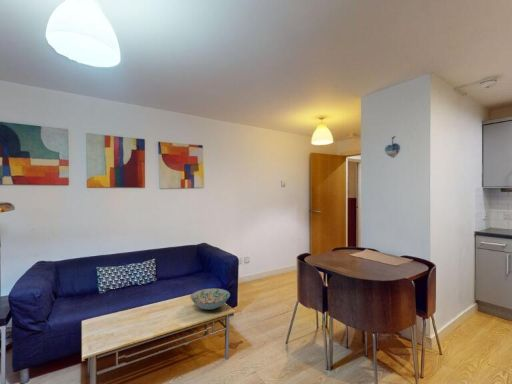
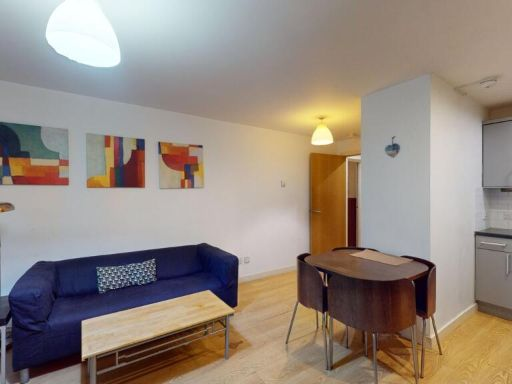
- decorative bowl [189,287,231,311]
